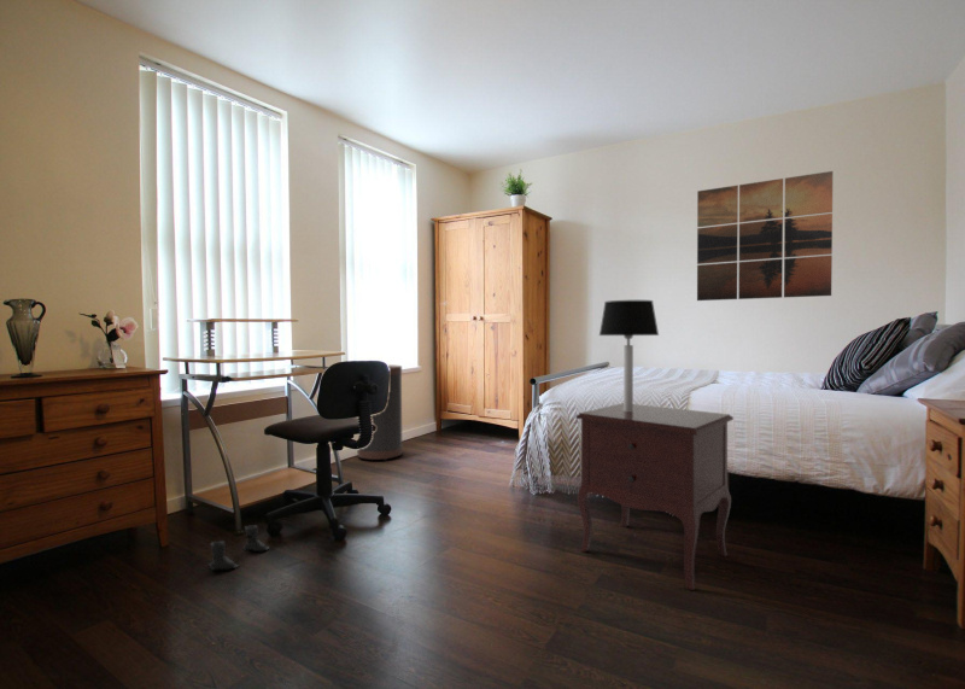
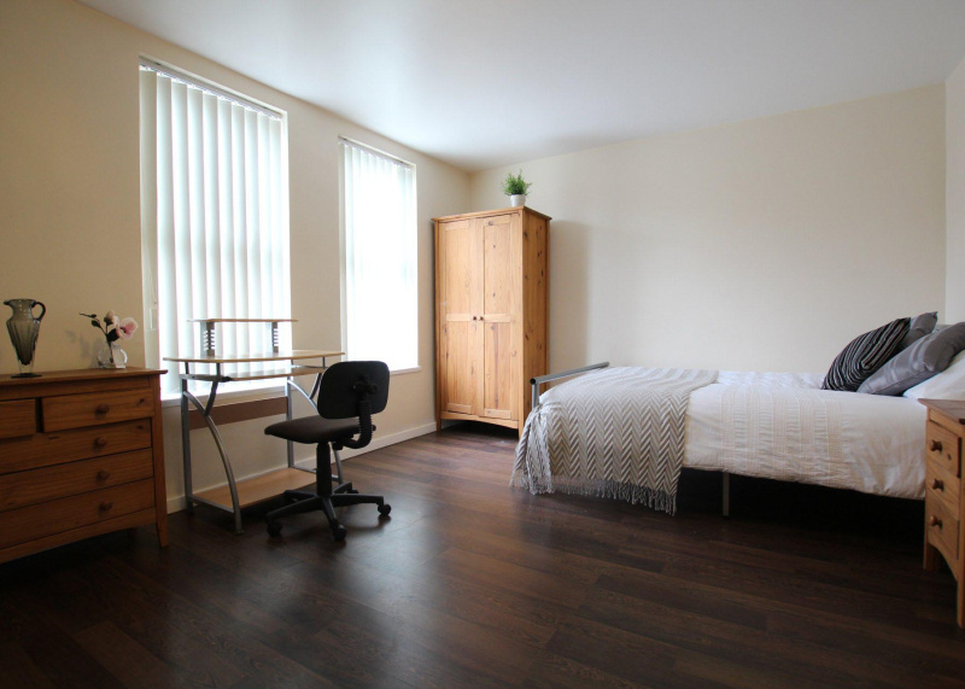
- boots [207,524,270,571]
- nightstand [574,402,735,591]
- wall art [696,170,834,302]
- table lamp [598,299,660,411]
- trash can [356,363,404,462]
